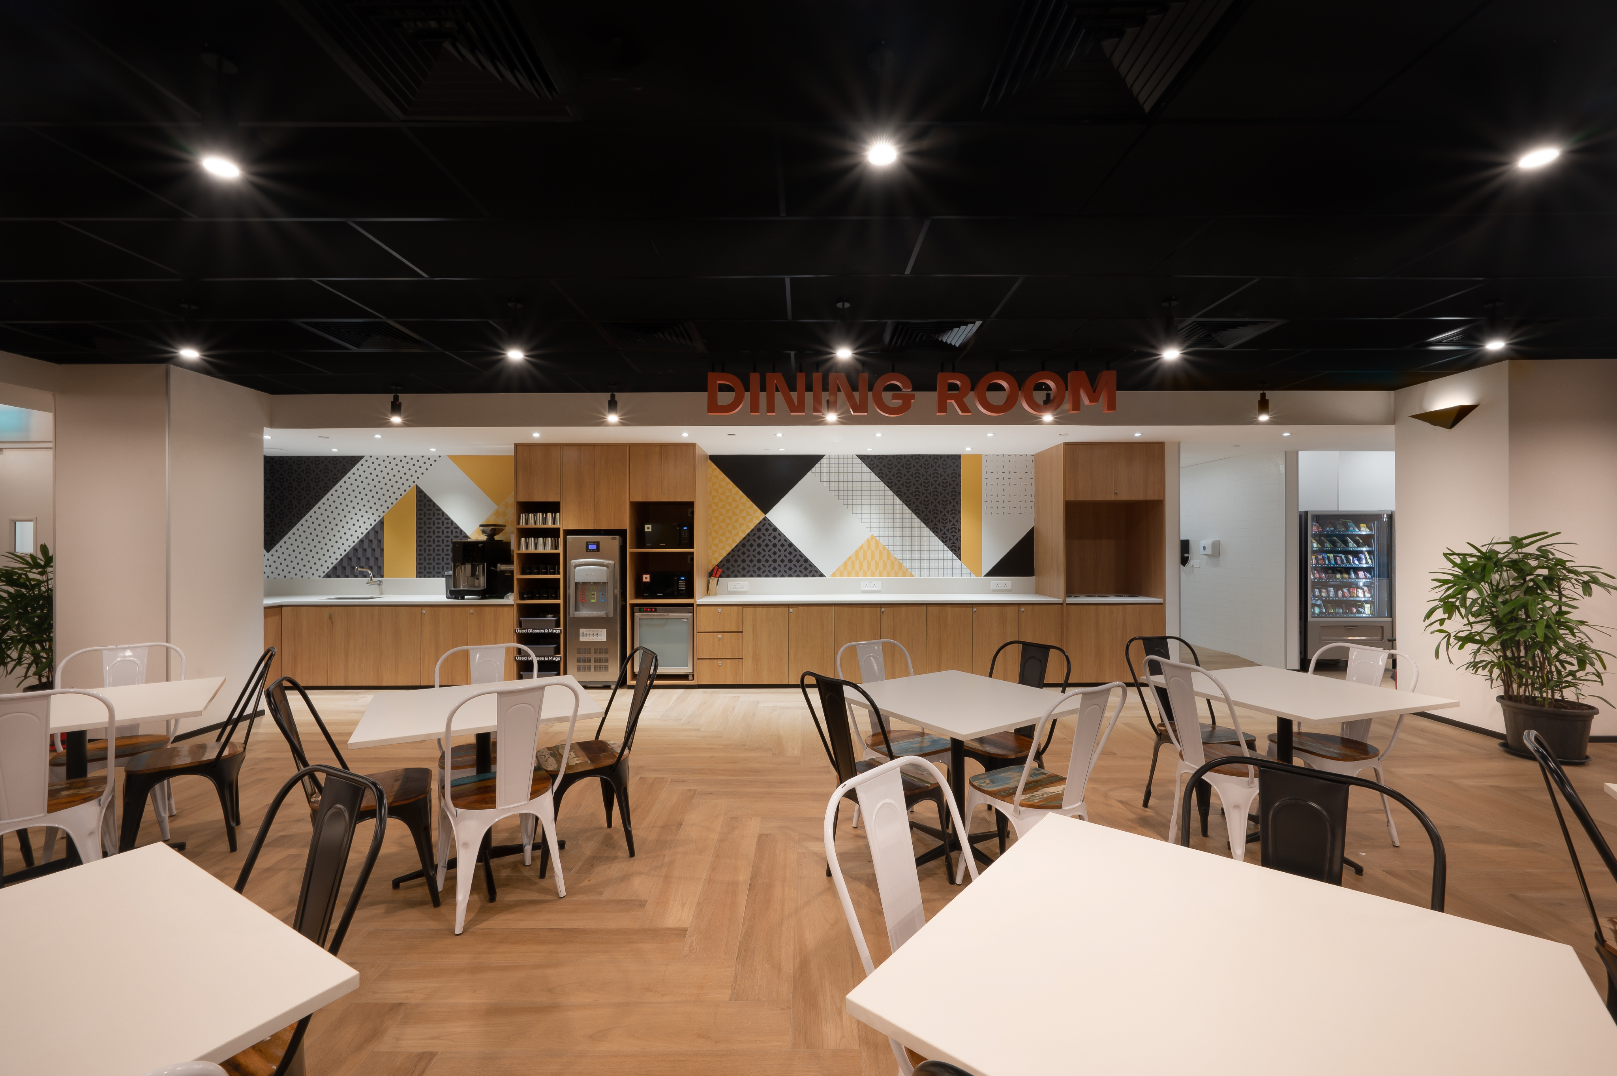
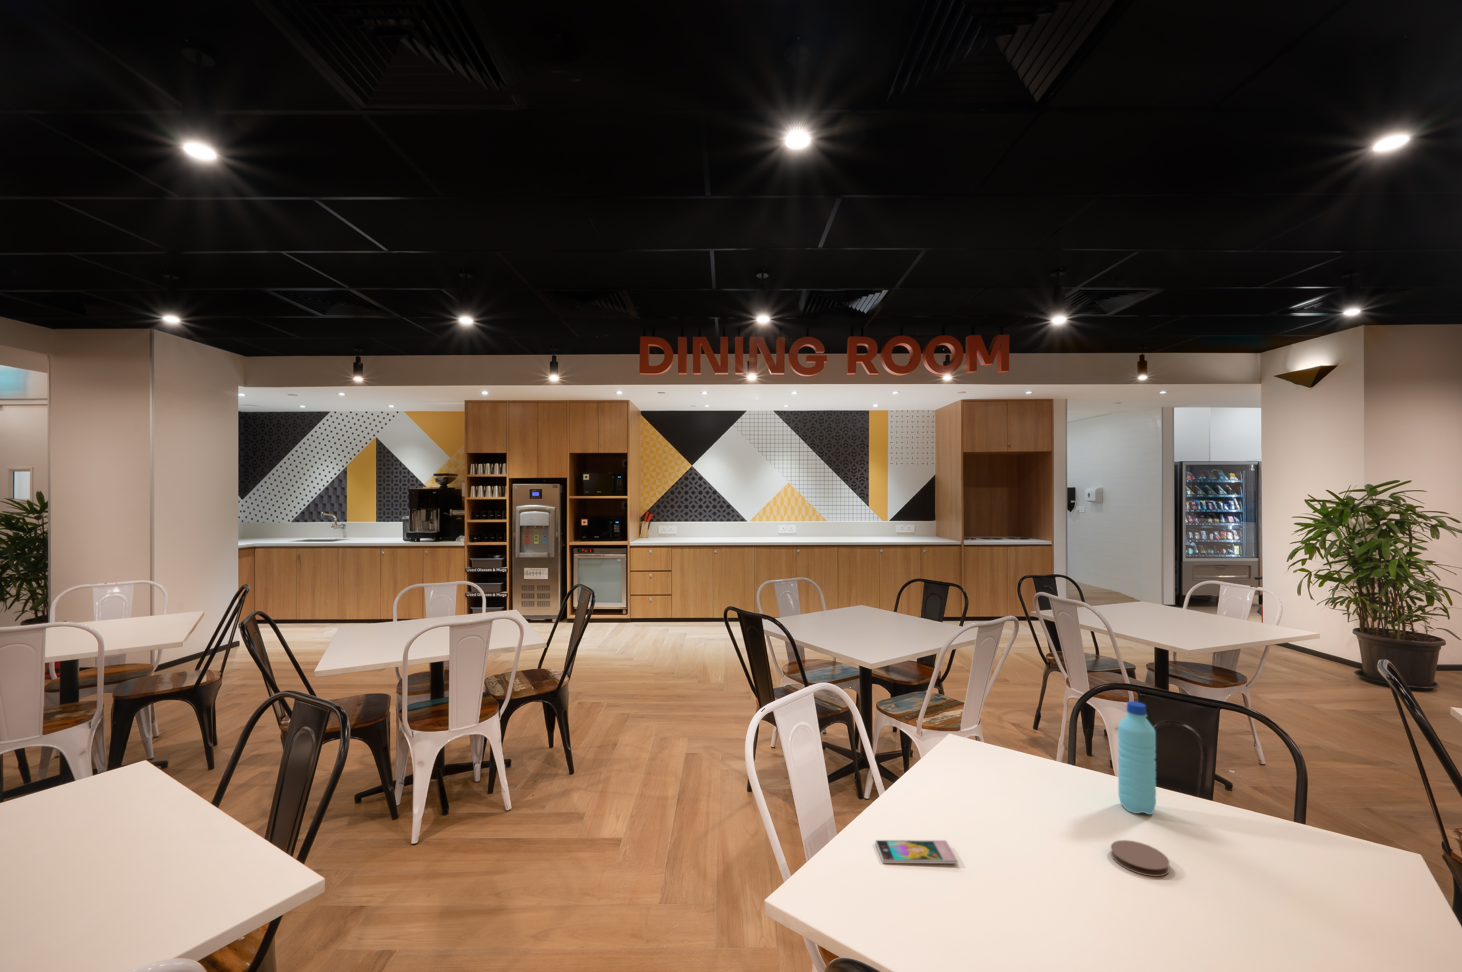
+ coaster [1110,840,1170,877]
+ smartphone [875,840,958,864]
+ water bottle [1118,701,1156,815]
